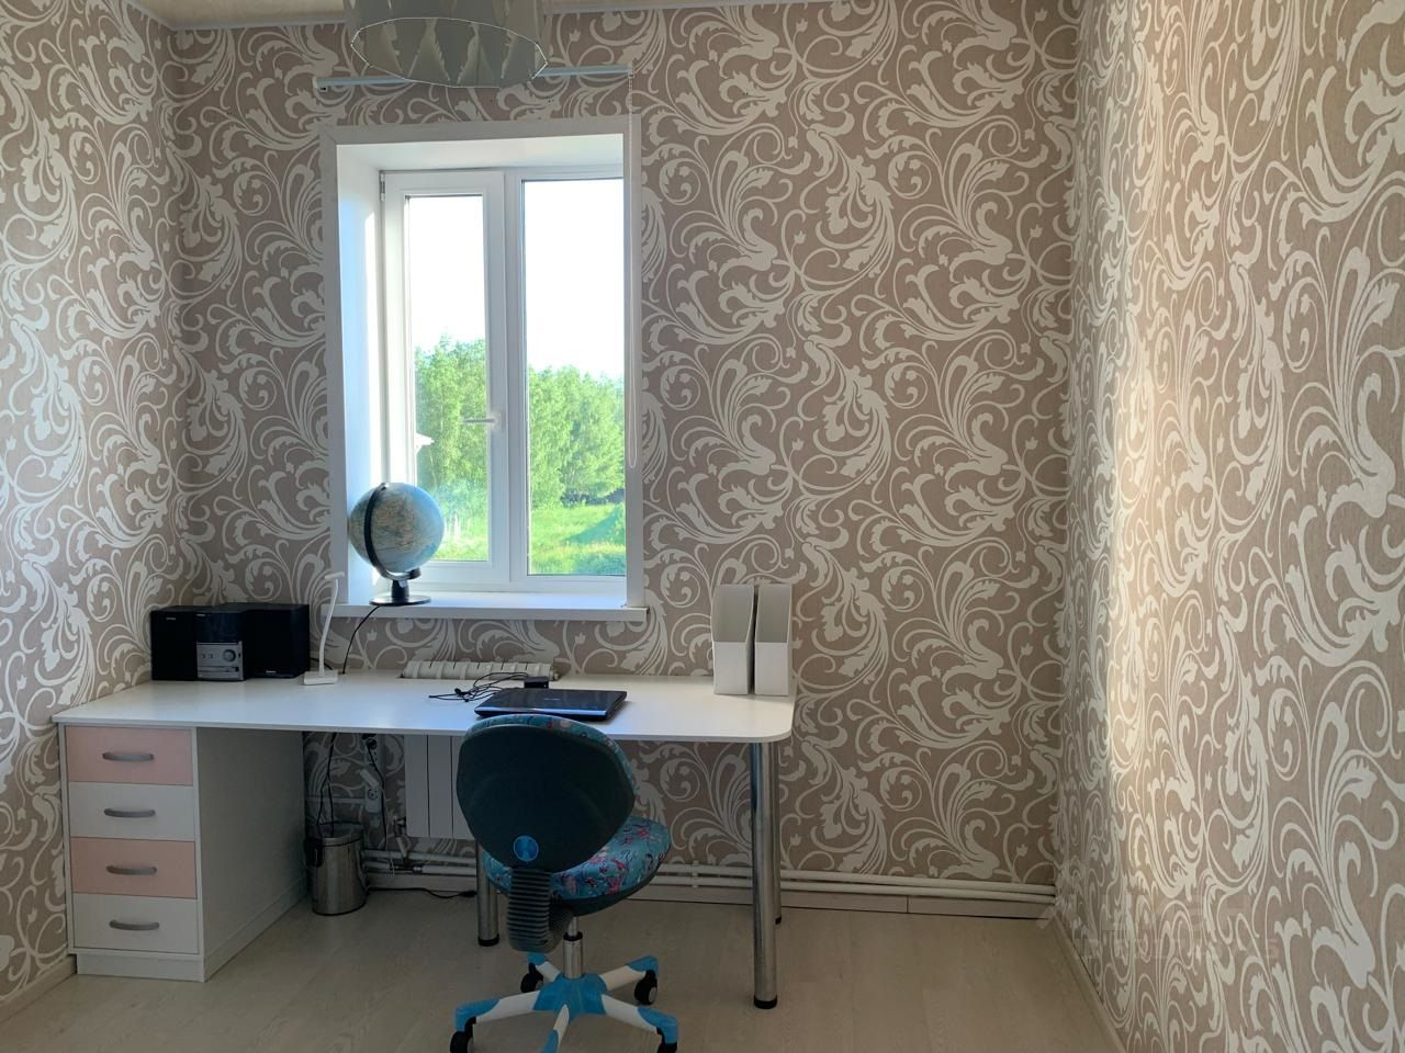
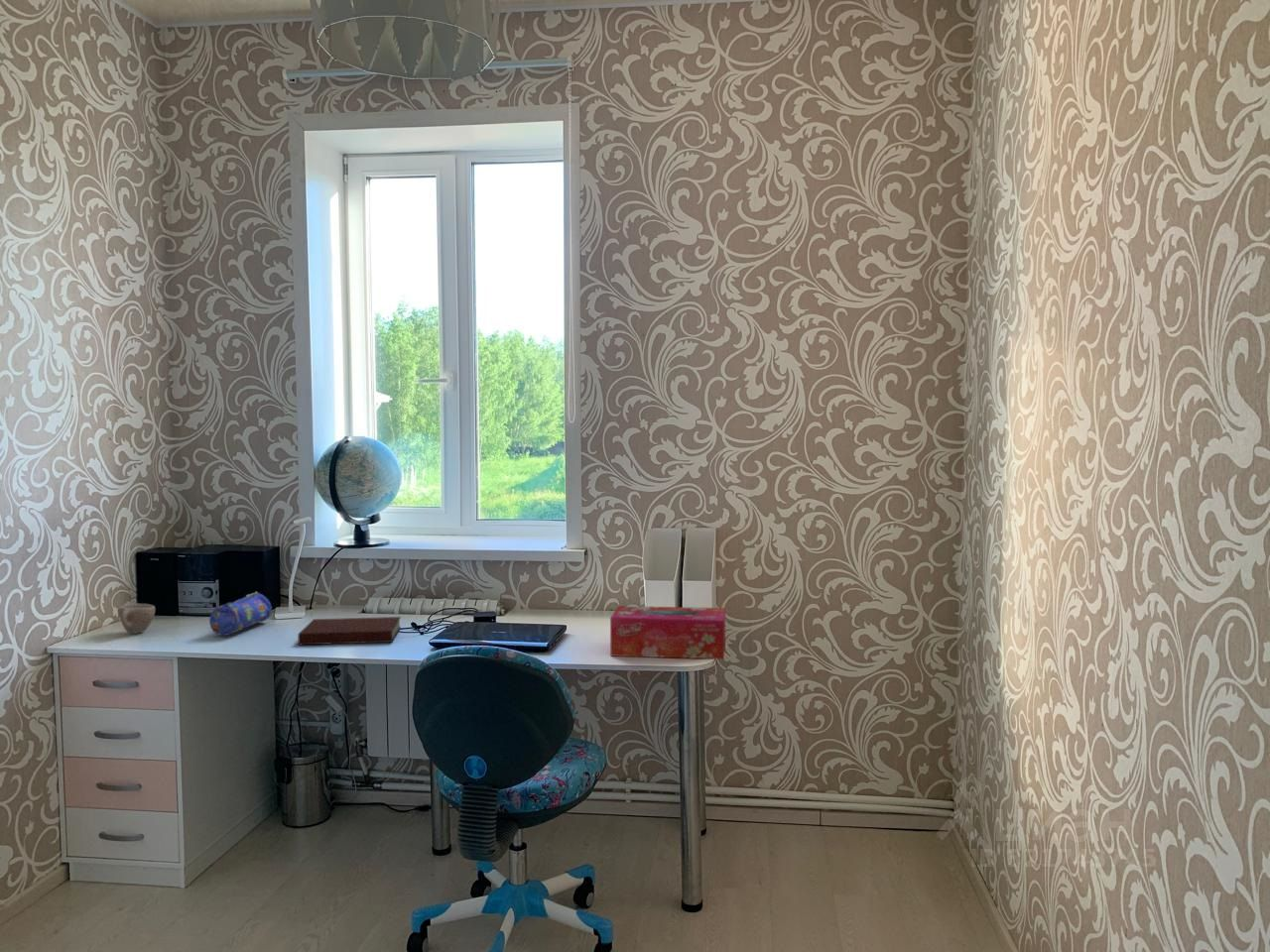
+ cup [117,603,156,635]
+ tissue box [609,605,726,659]
+ pencil case [208,591,273,637]
+ notebook [297,616,402,646]
